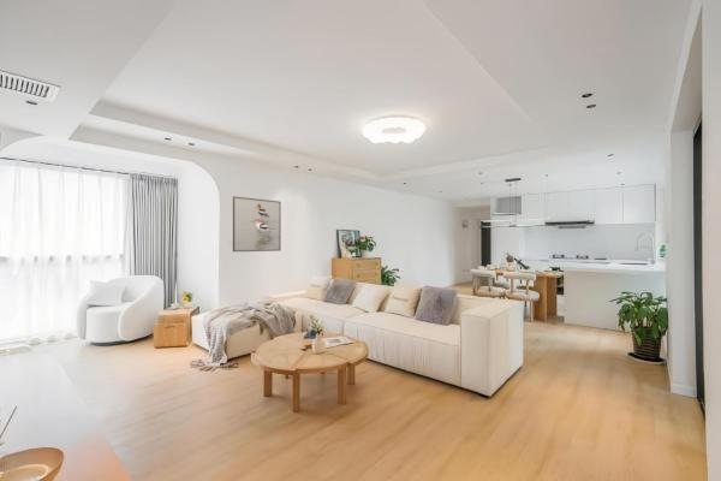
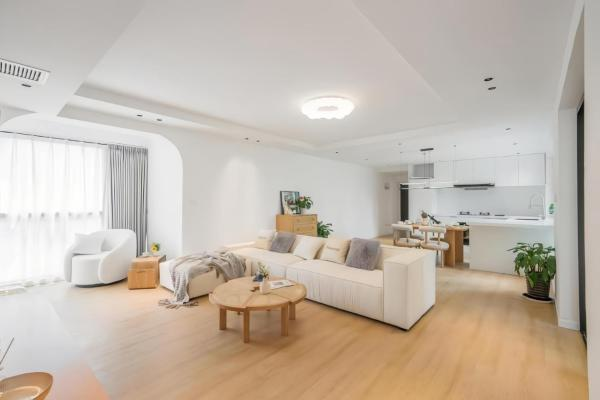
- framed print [232,196,282,253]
